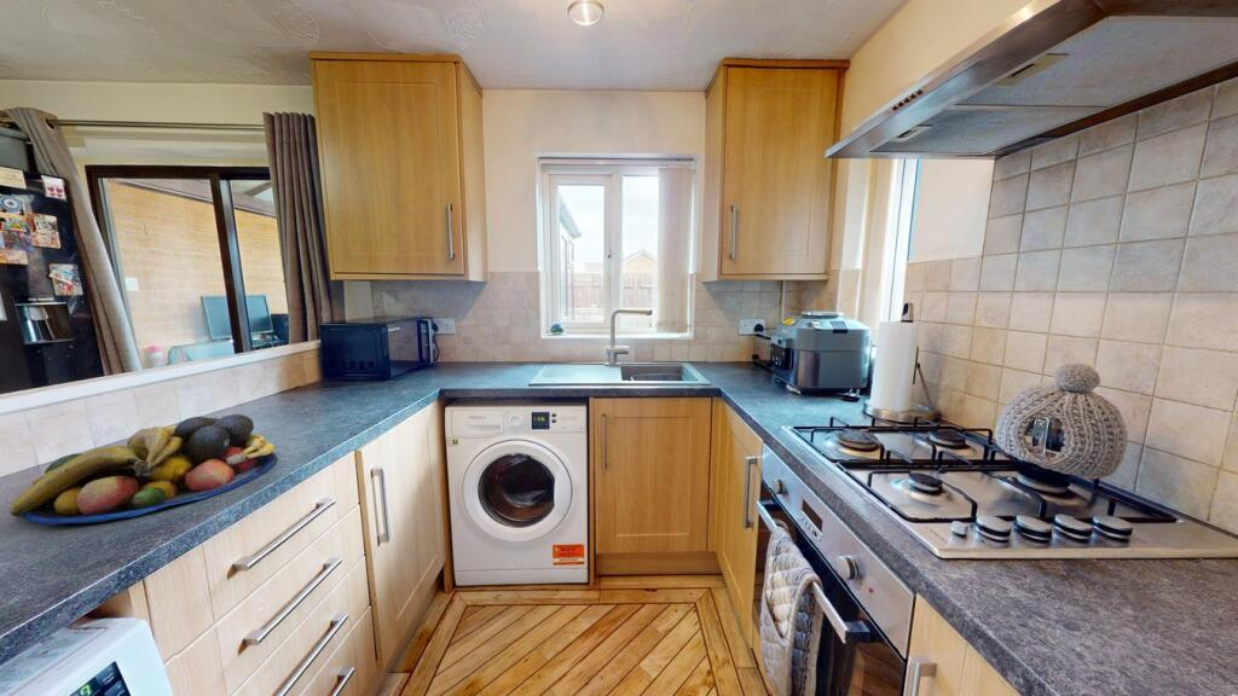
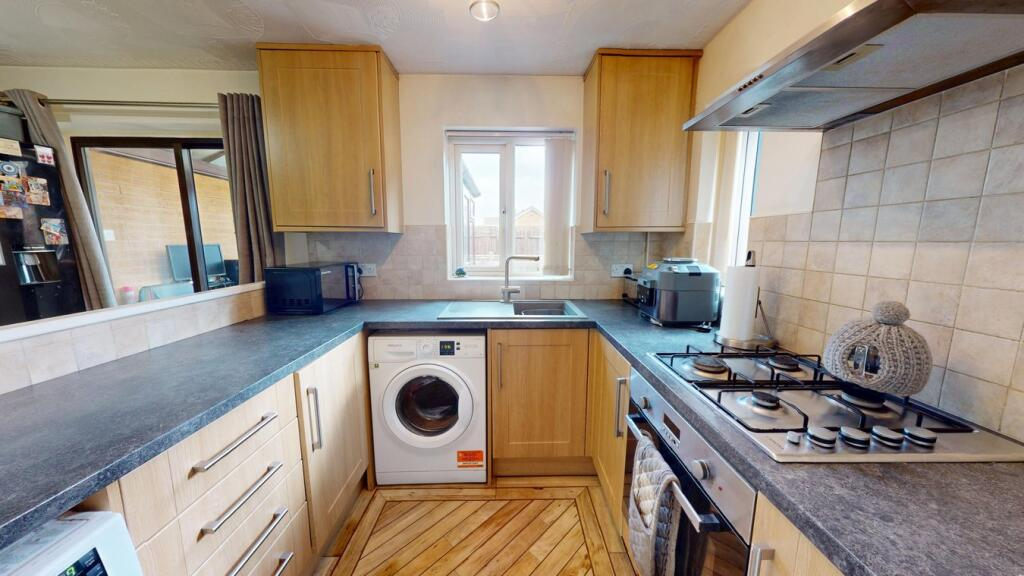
- fruit bowl [8,413,278,526]
